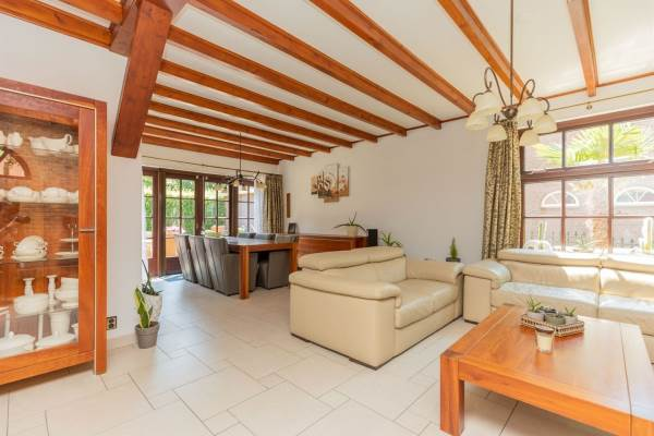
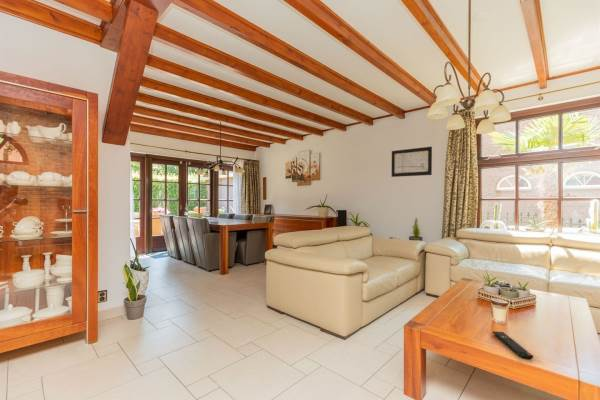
+ wall art [391,146,433,178]
+ remote control [492,330,534,360]
